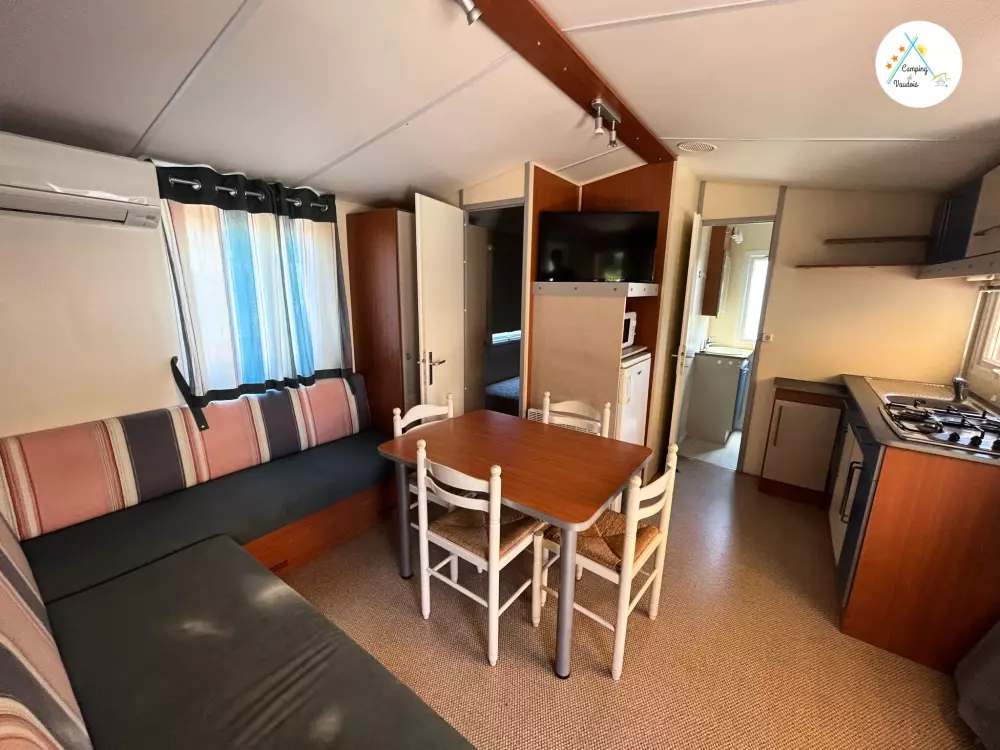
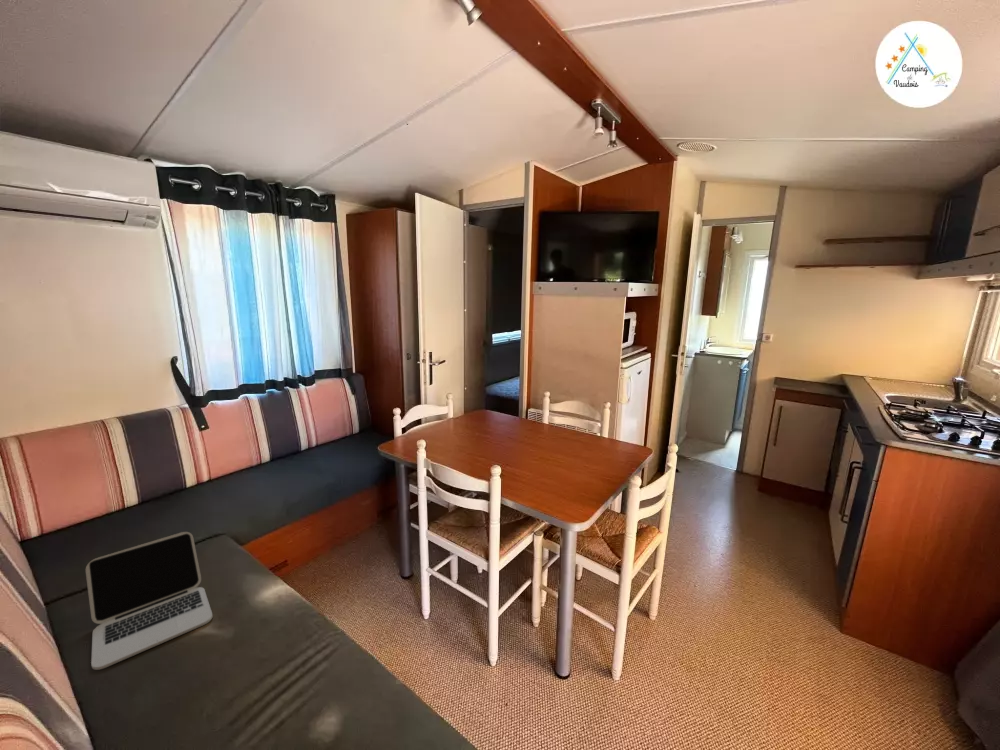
+ laptop [85,531,213,671]
